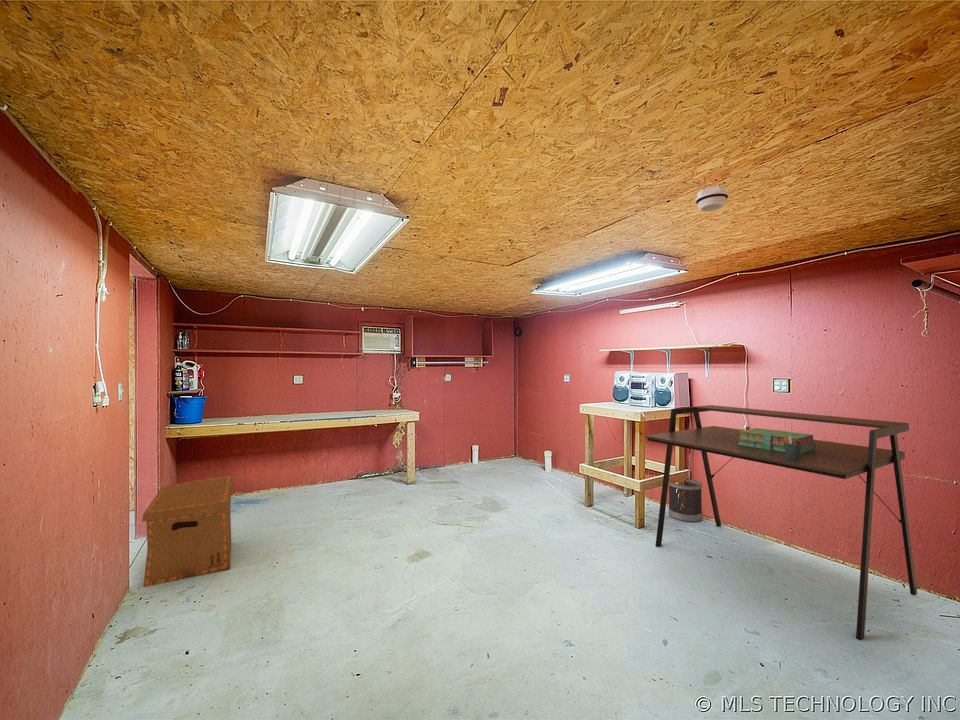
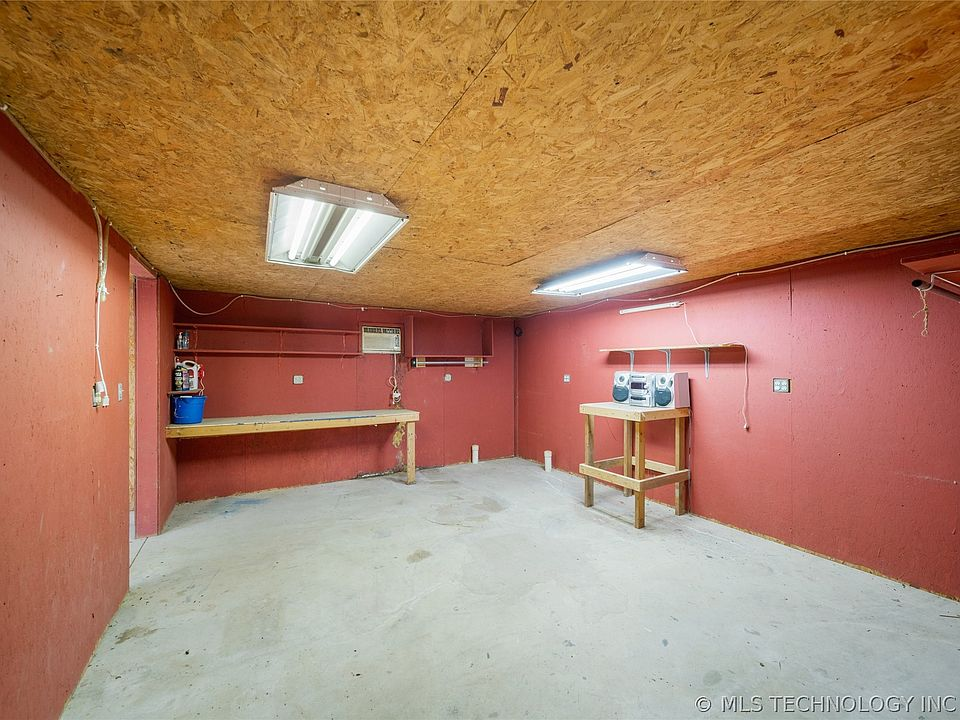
- desk [645,404,918,642]
- wastebasket [668,478,703,523]
- stack of books [737,427,815,454]
- smoke detector [695,185,729,213]
- pen holder [783,436,802,459]
- cardboard box [141,474,234,588]
